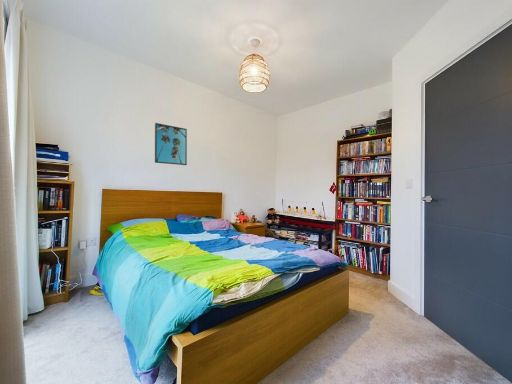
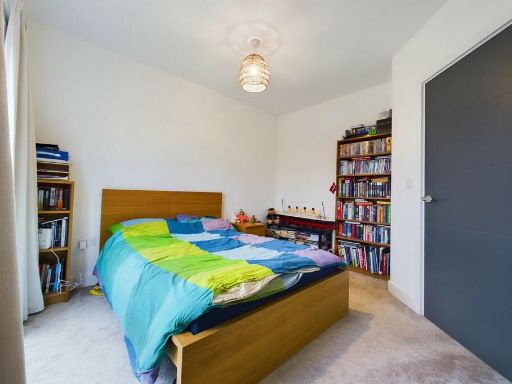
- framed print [154,122,188,166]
